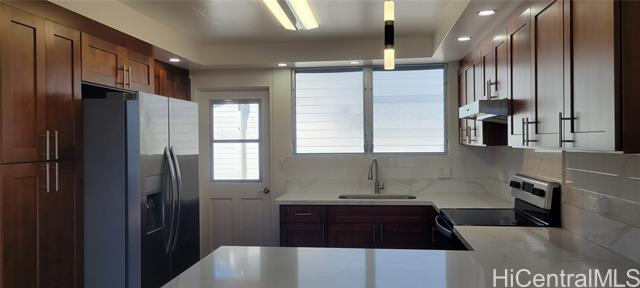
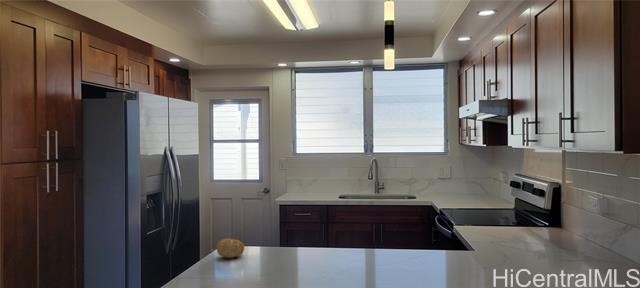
+ fruit [216,238,245,259]
